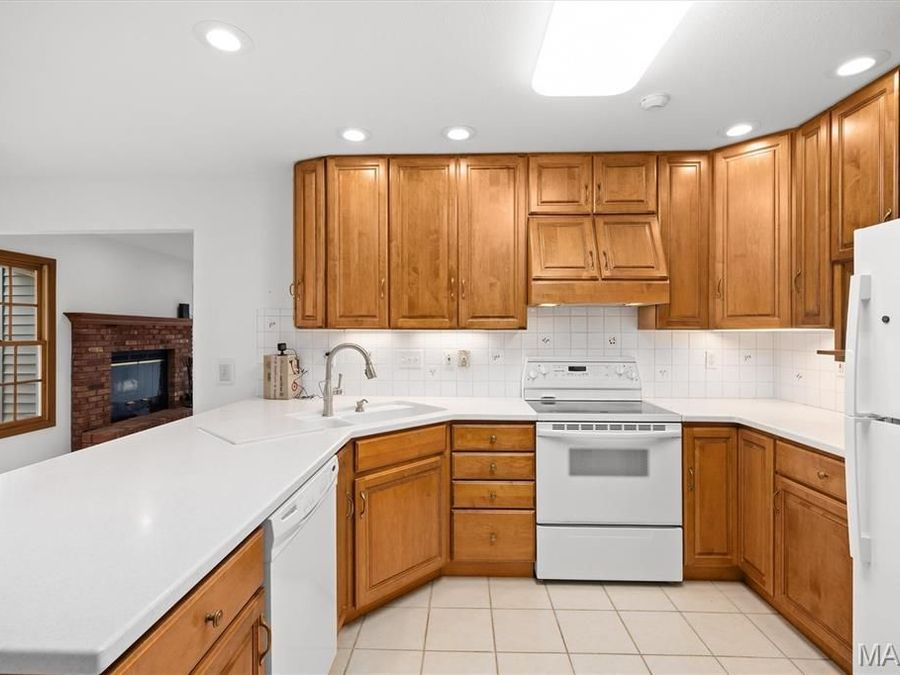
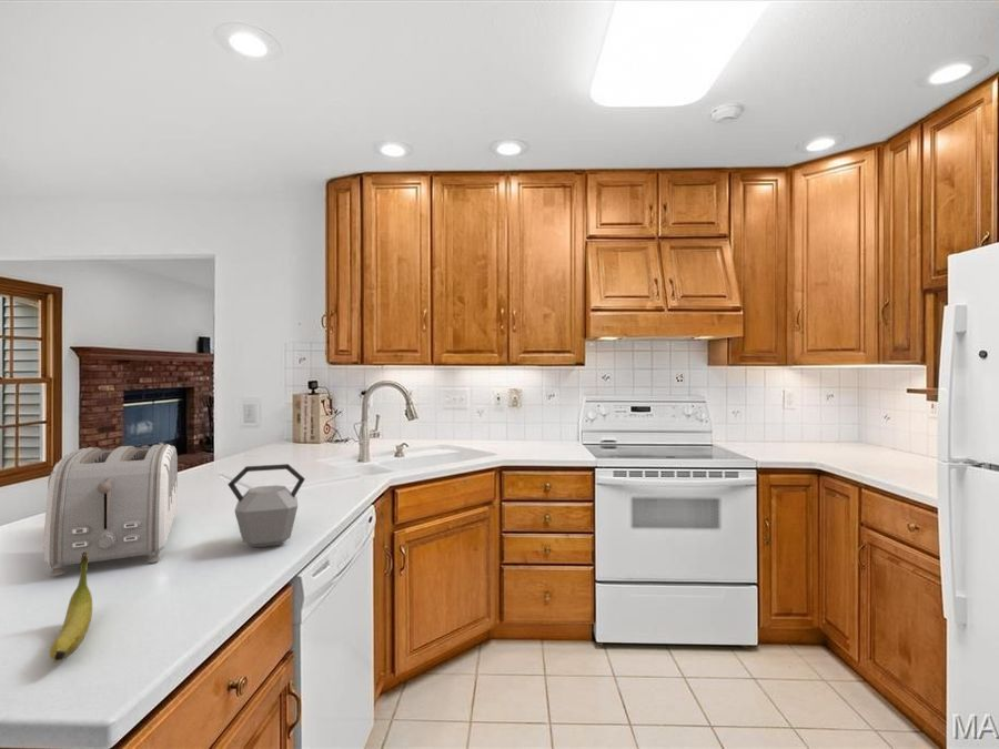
+ banana [49,551,93,664]
+ toaster [43,443,179,577]
+ kettle [226,463,306,548]
